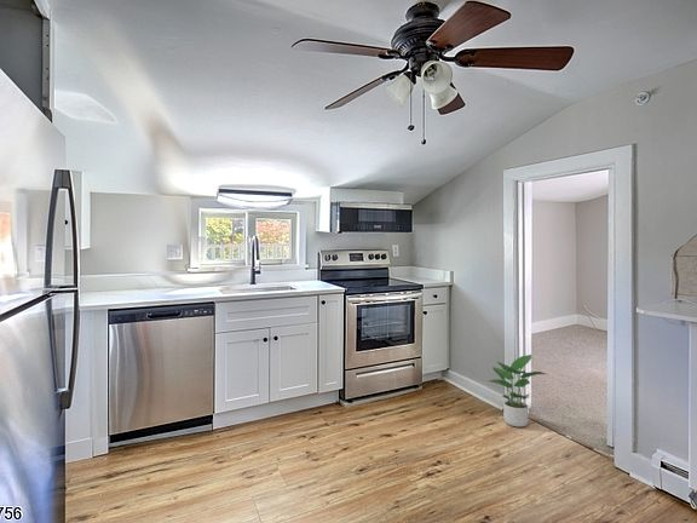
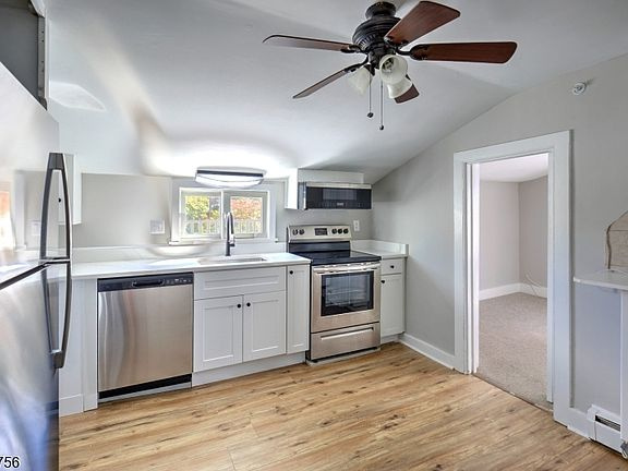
- potted plant [486,354,547,429]
